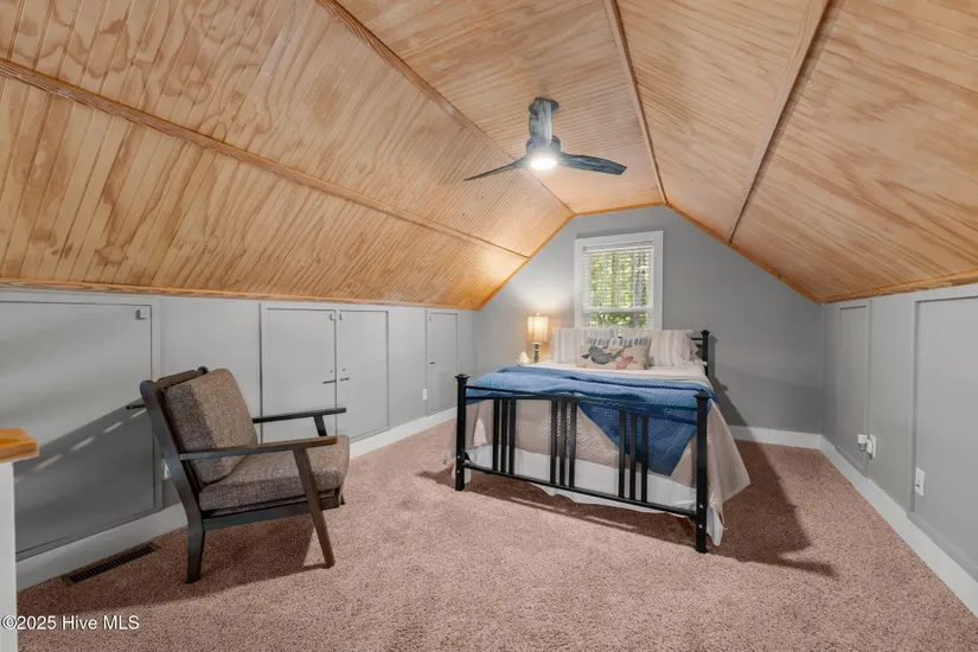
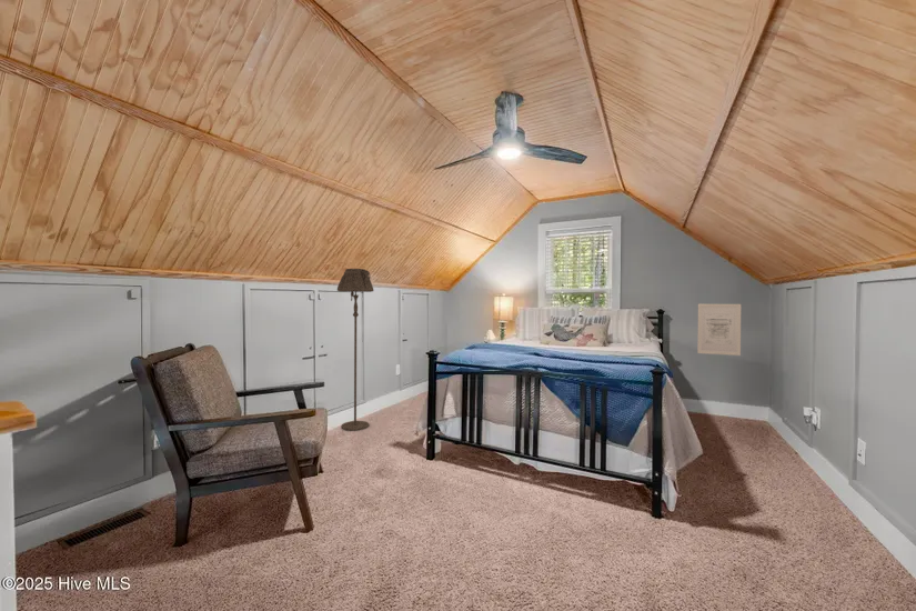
+ wall art [696,303,742,357]
+ floor lamp [336,268,374,432]
